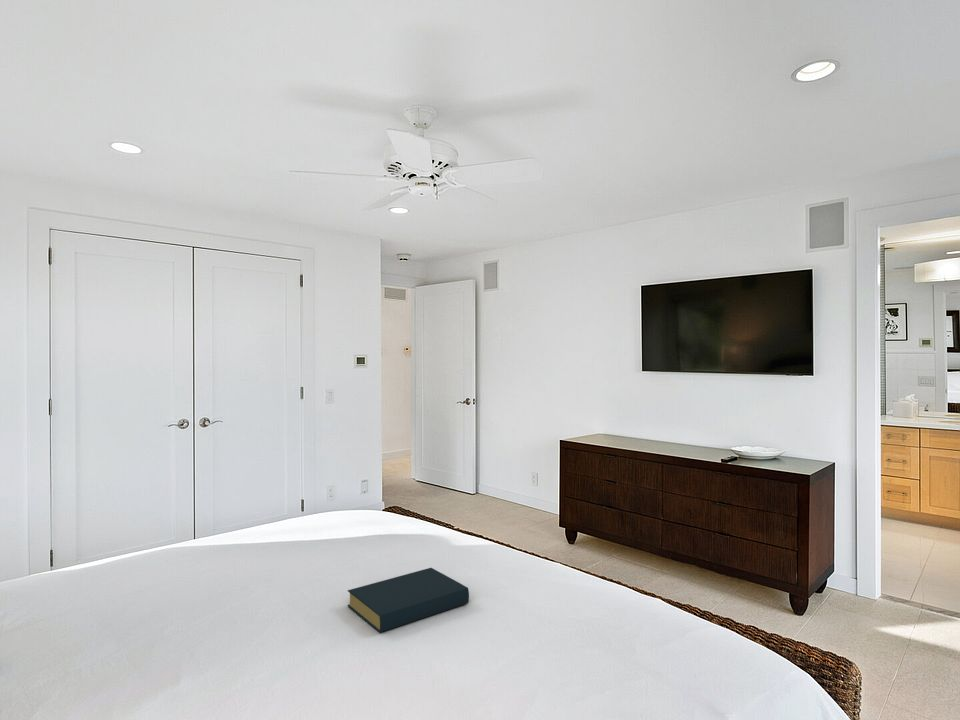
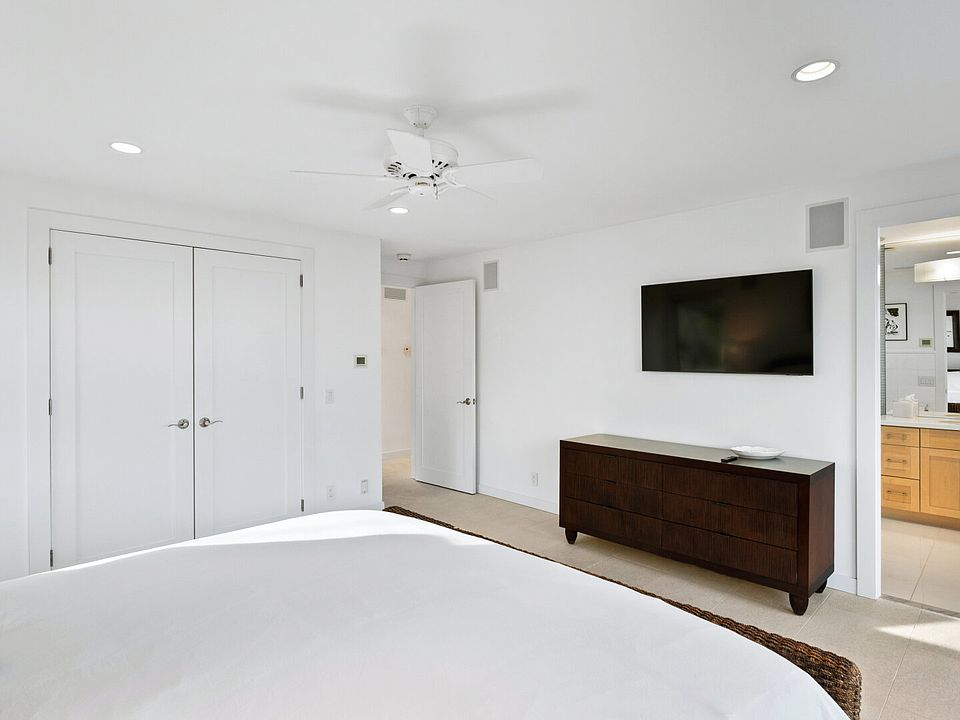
- hardback book [346,567,470,633]
